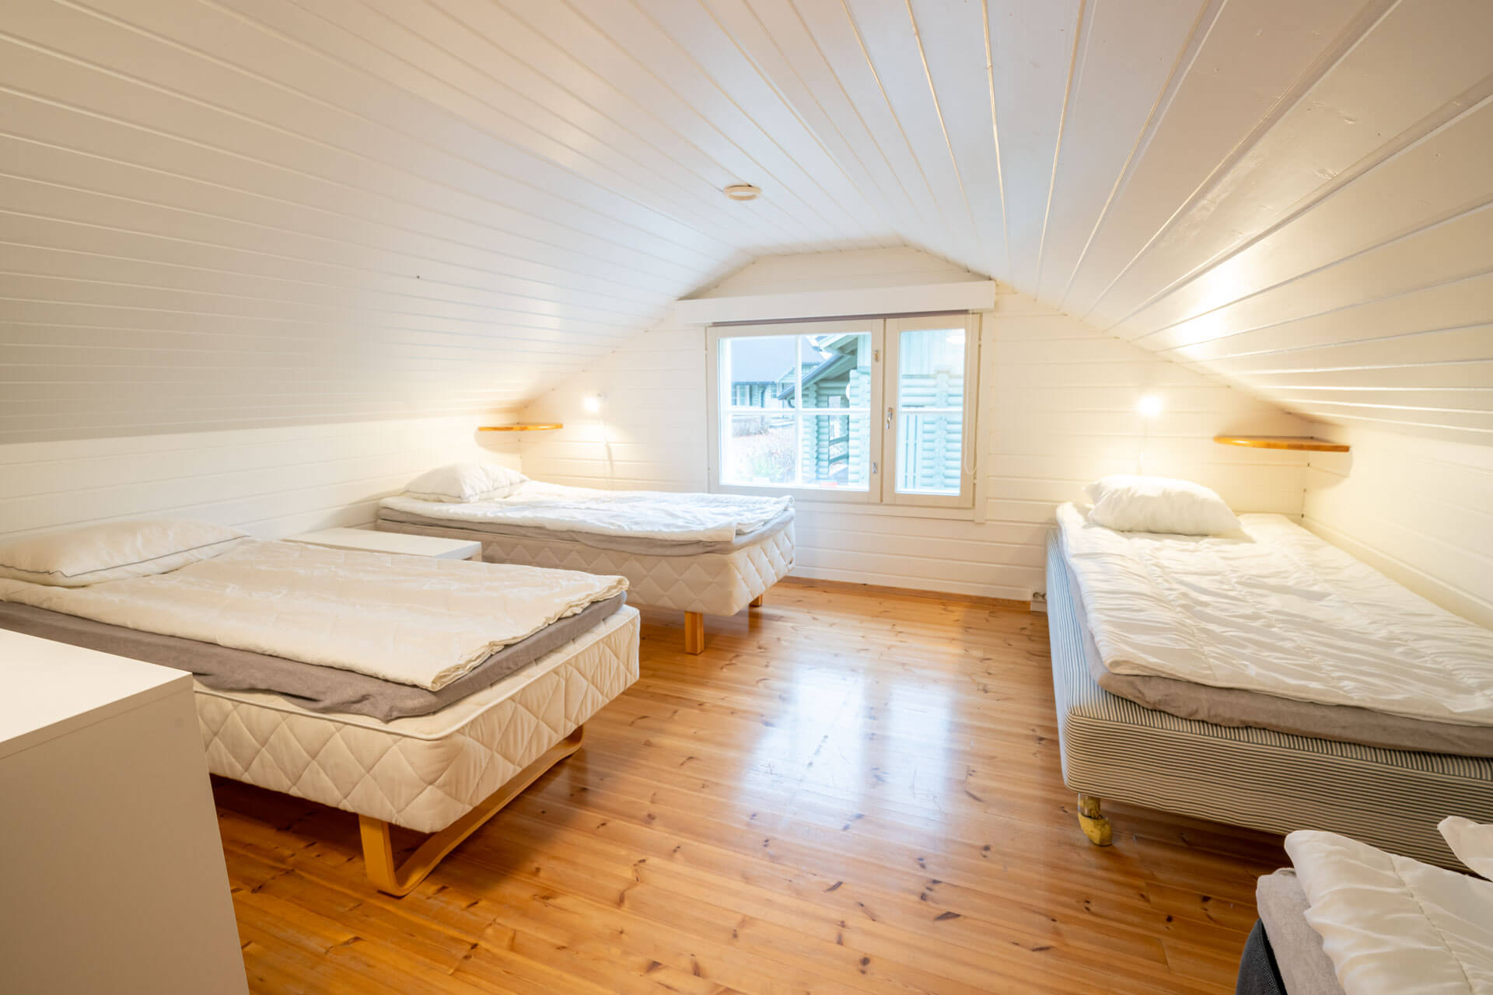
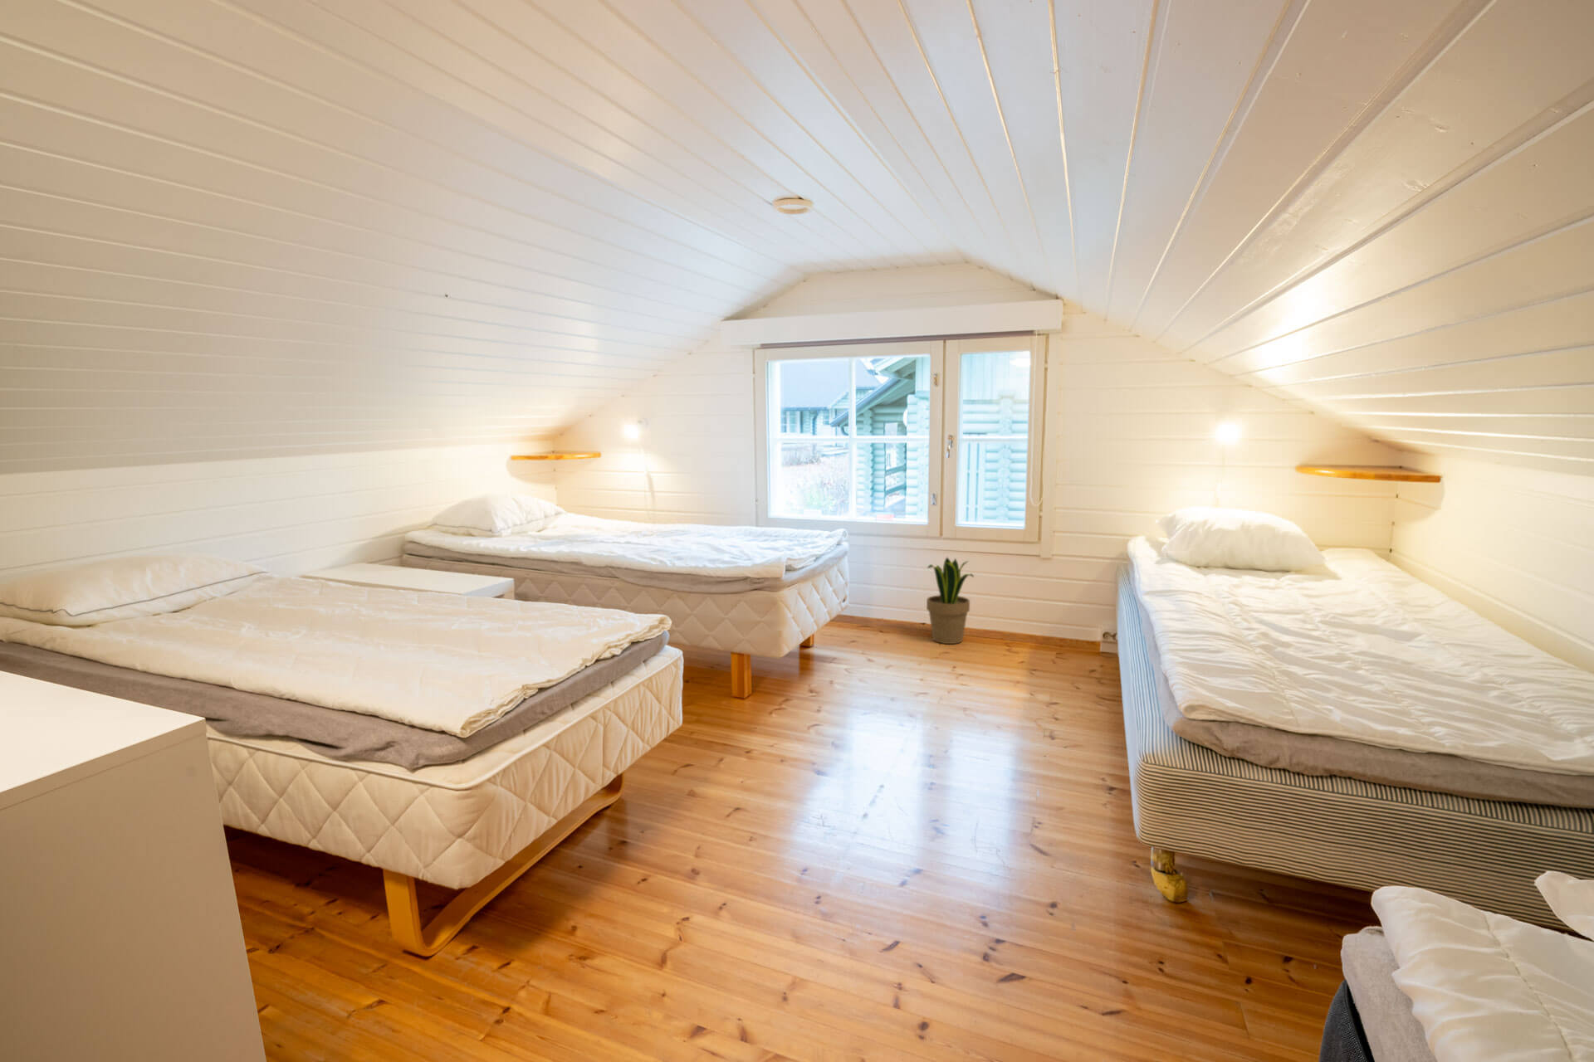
+ potted plant [925,556,975,645]
